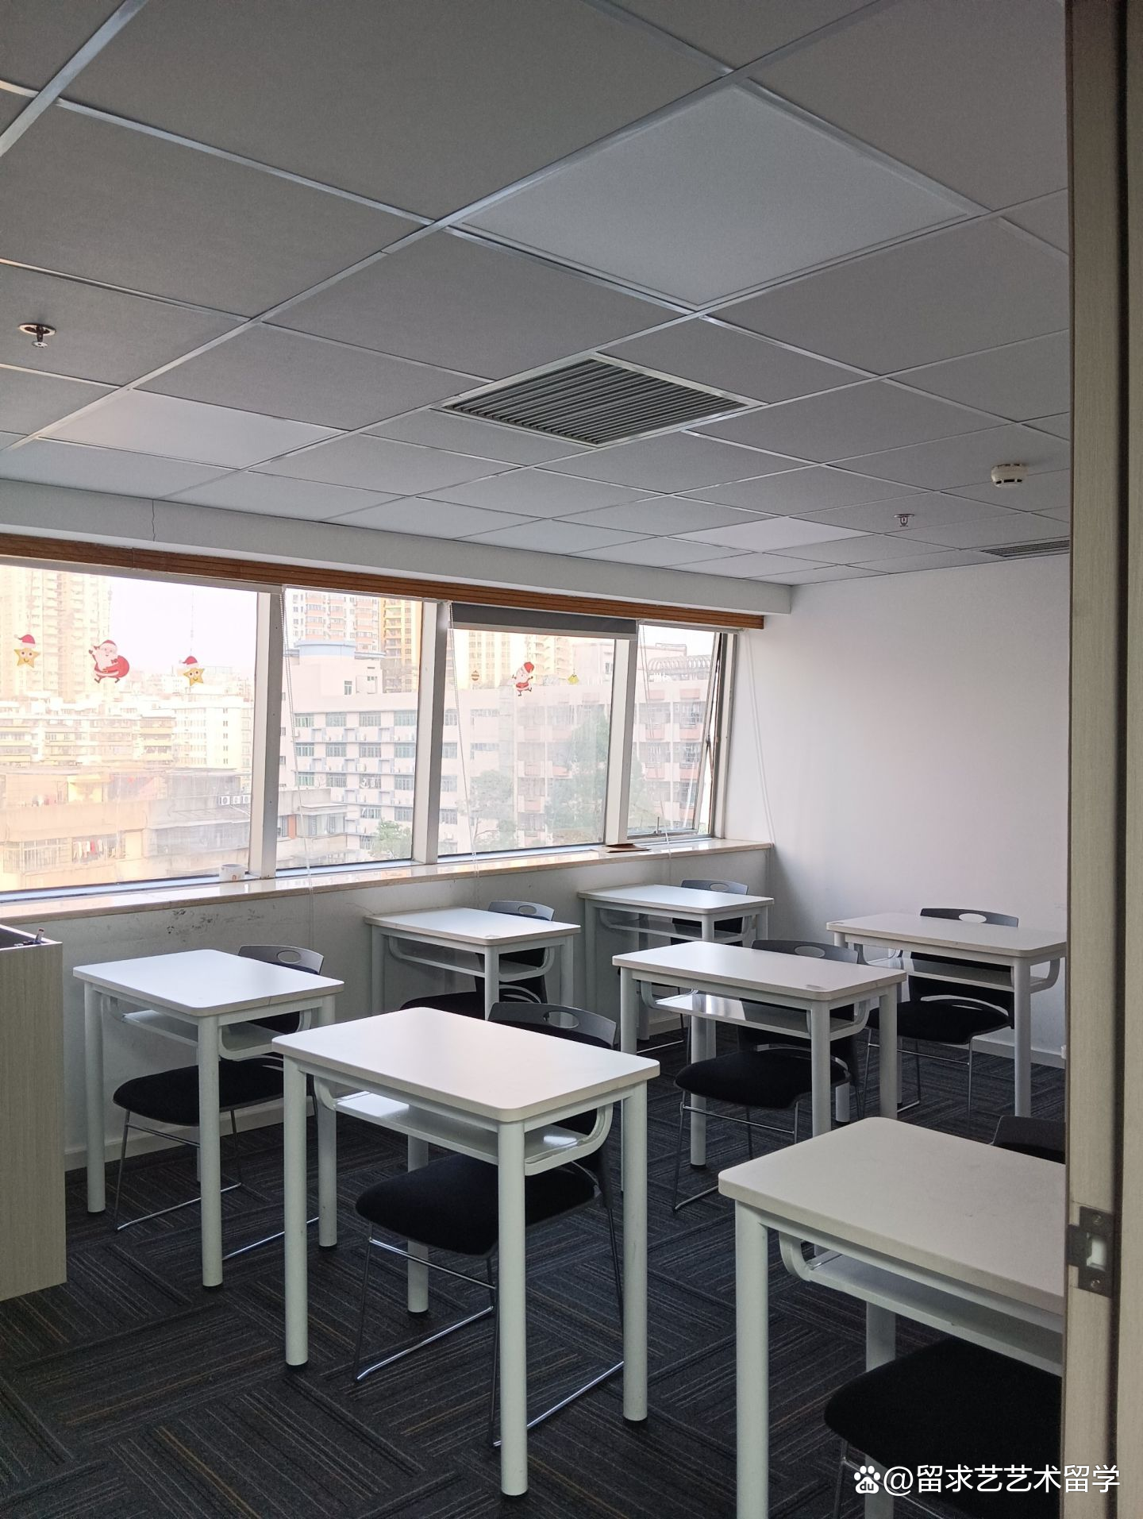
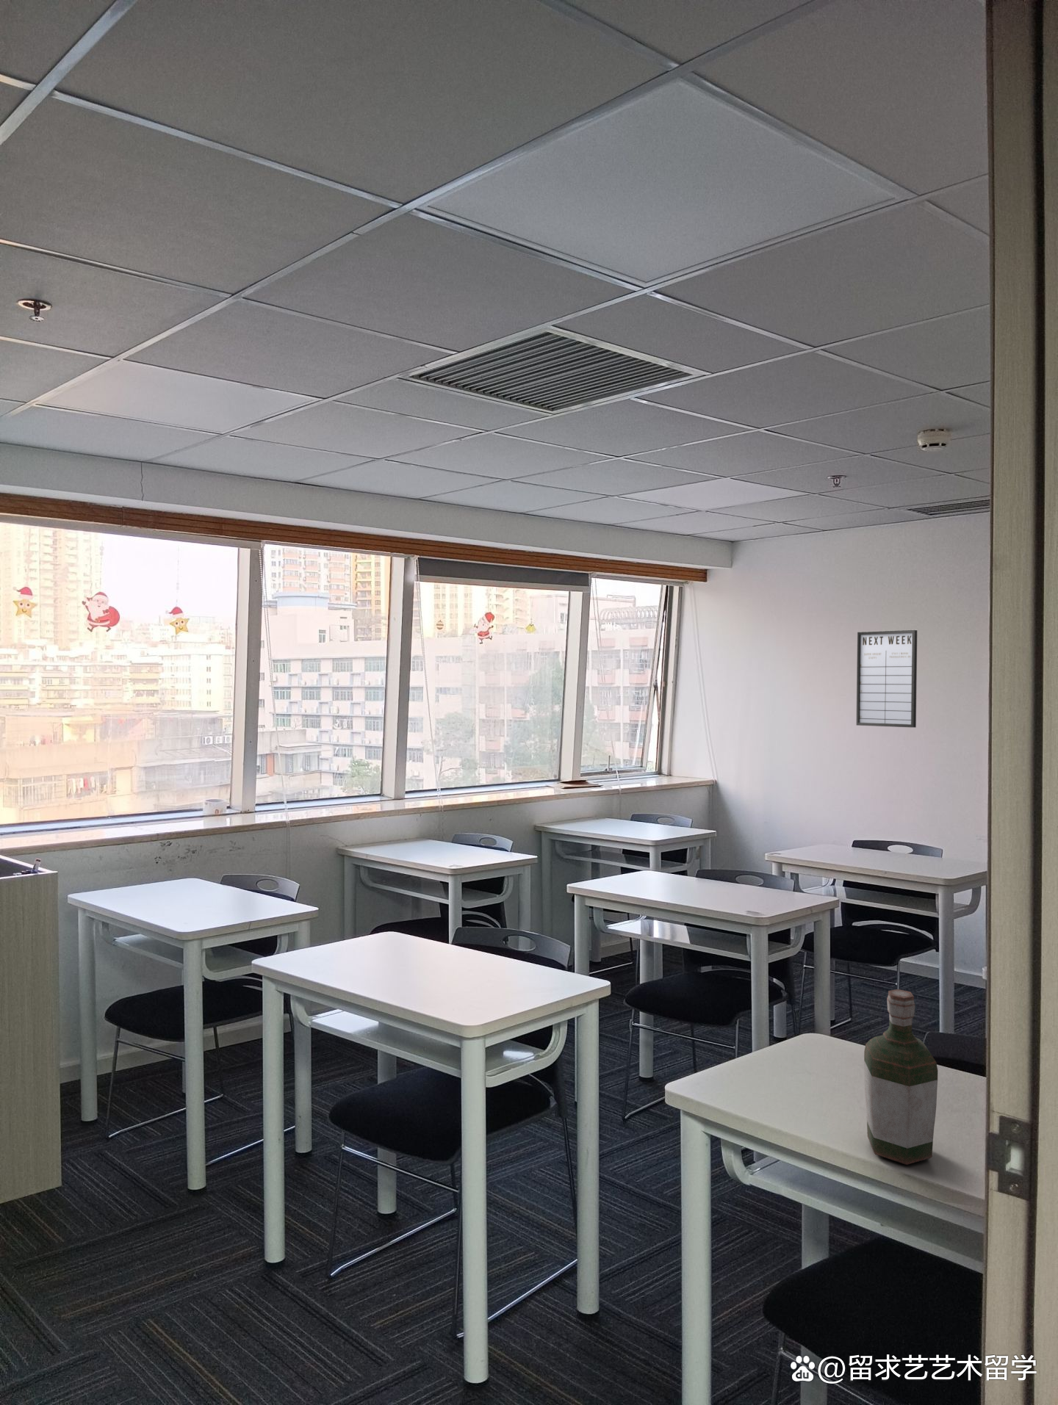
+ bottle [864,988,938,1165]
+ writing board [856,629,918,729]
